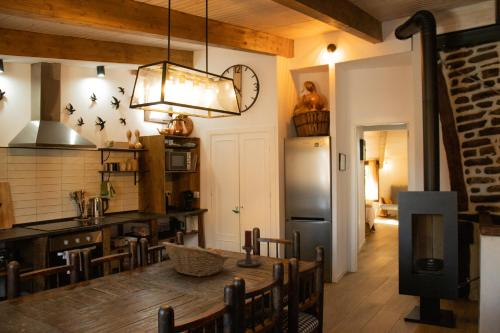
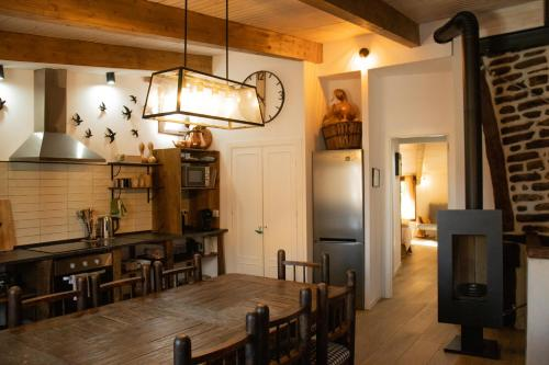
- fruit basket [162,241,230,277]
- candle holder [235,230,266,268]
